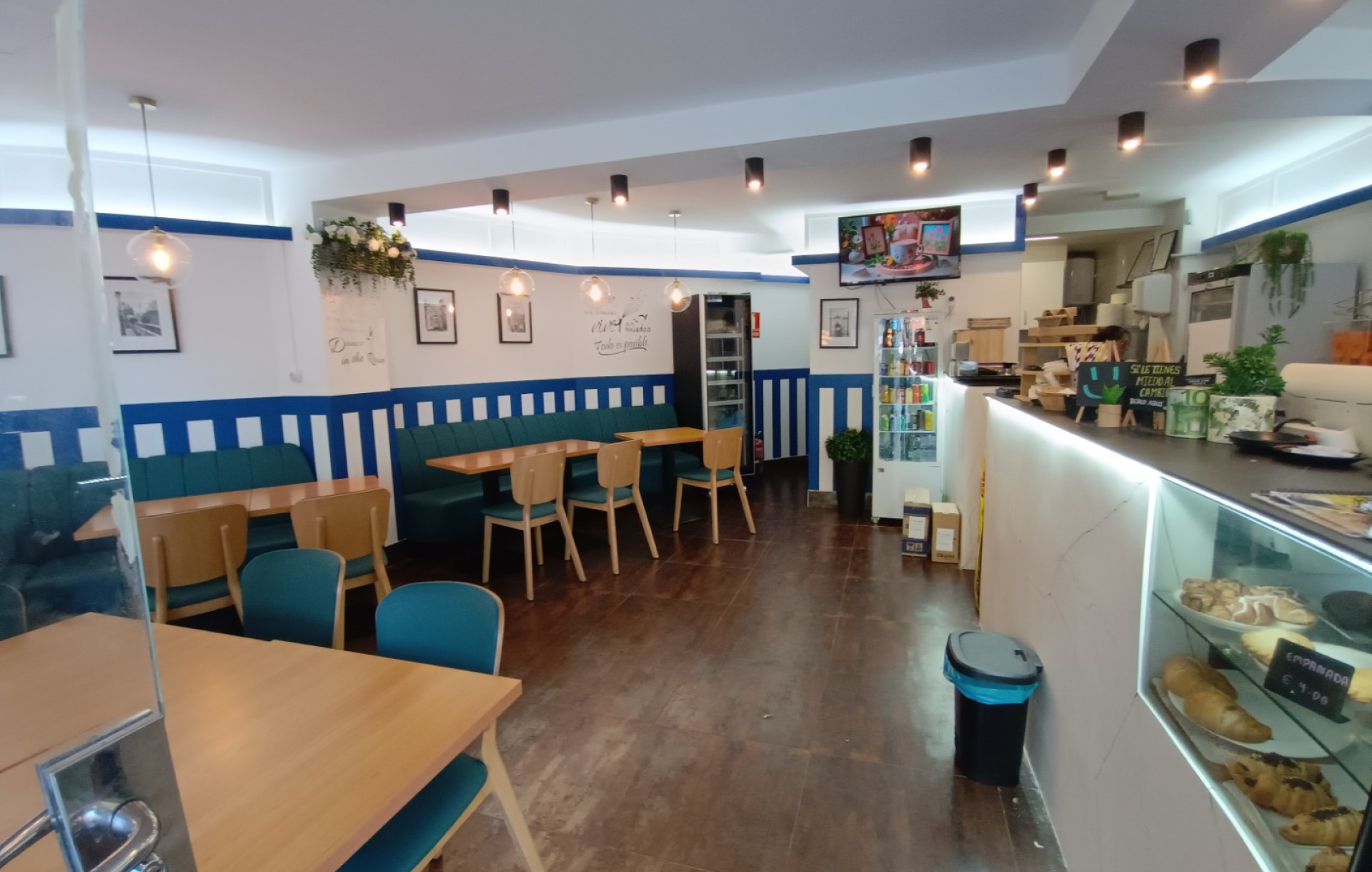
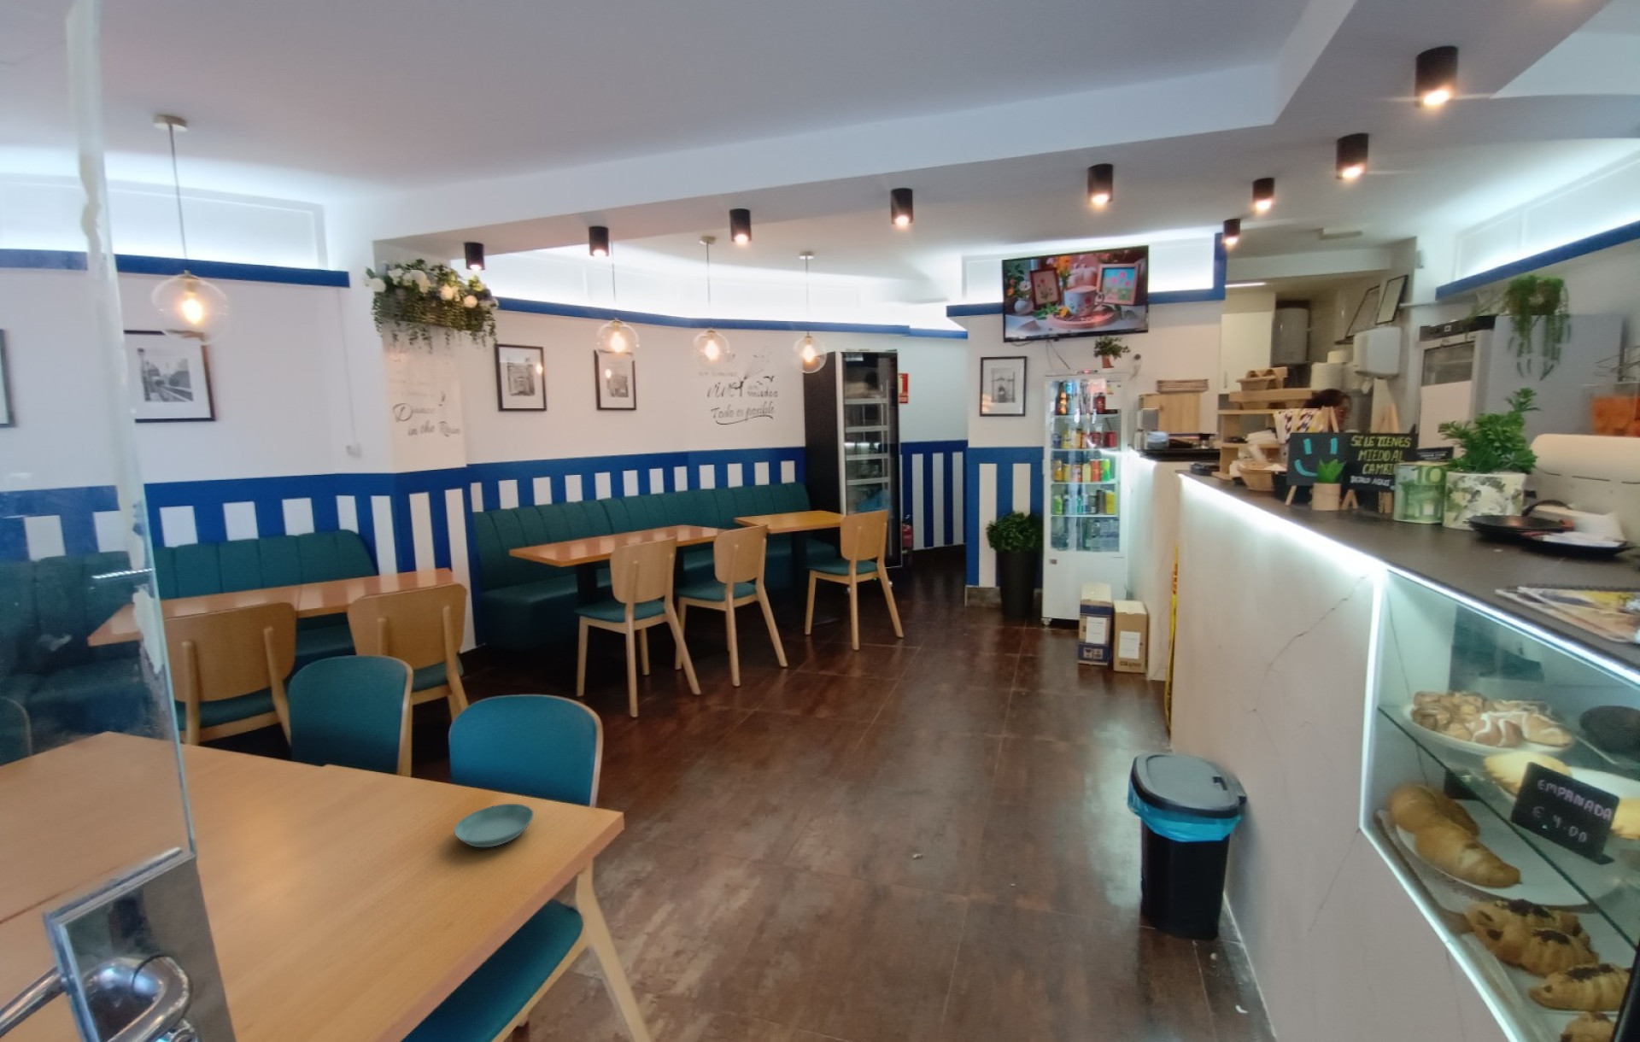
+ saucer [453,803,534,848]
